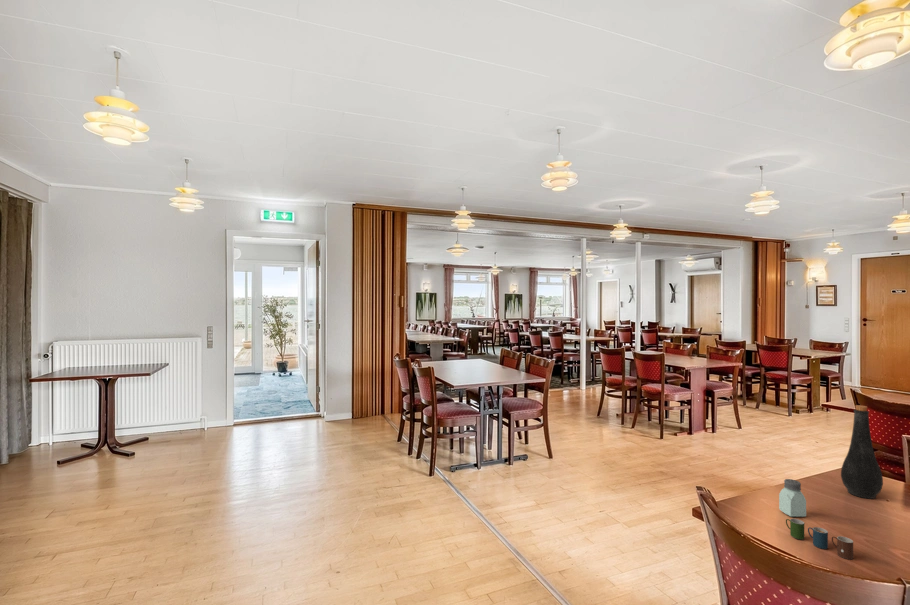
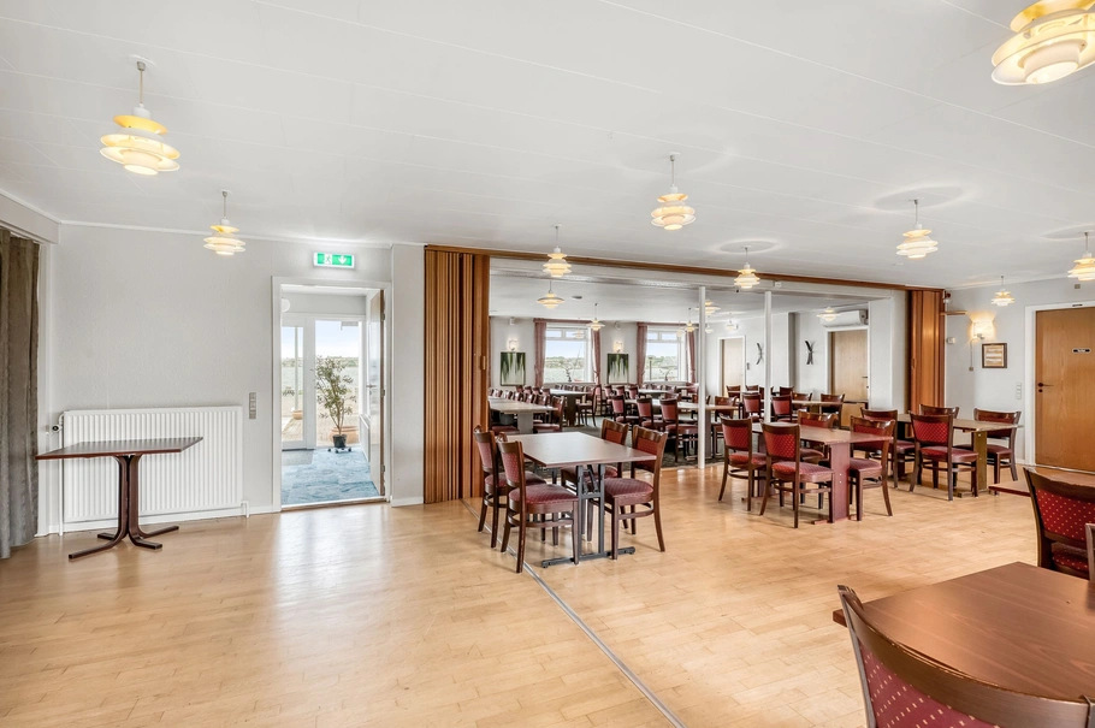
- bottle [840,404,884,500]
- saltshaker [778,478,807,518]
- cup [785,518,854,560]
